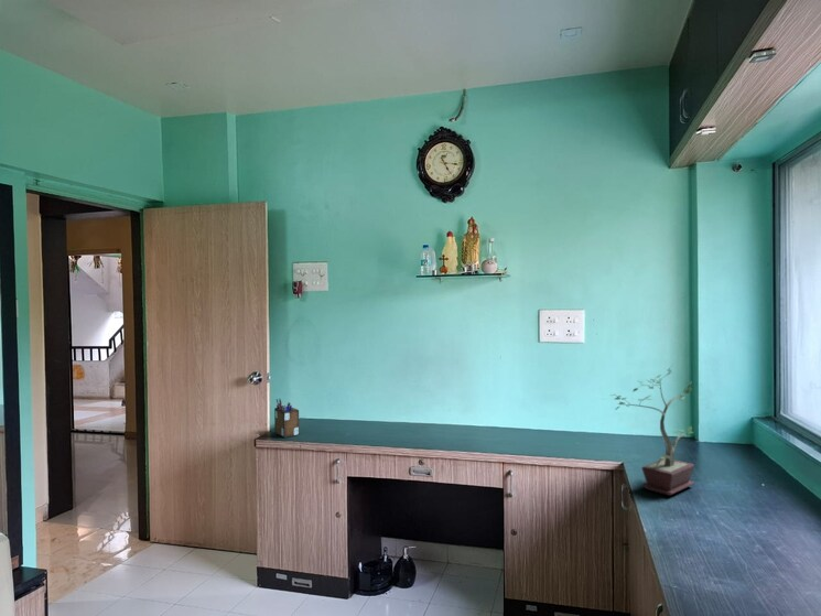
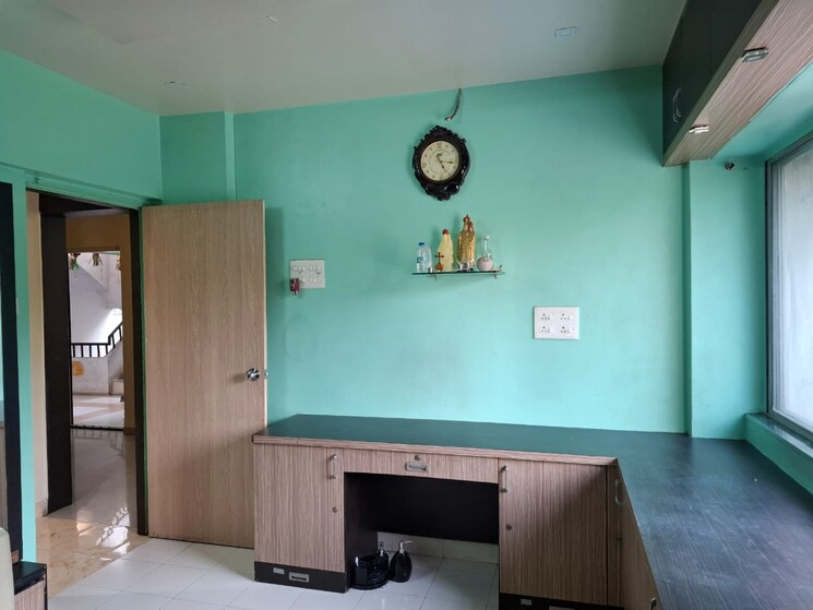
- potted plant [611,365,695,497]
- desk organizer [273,398,300,439]
